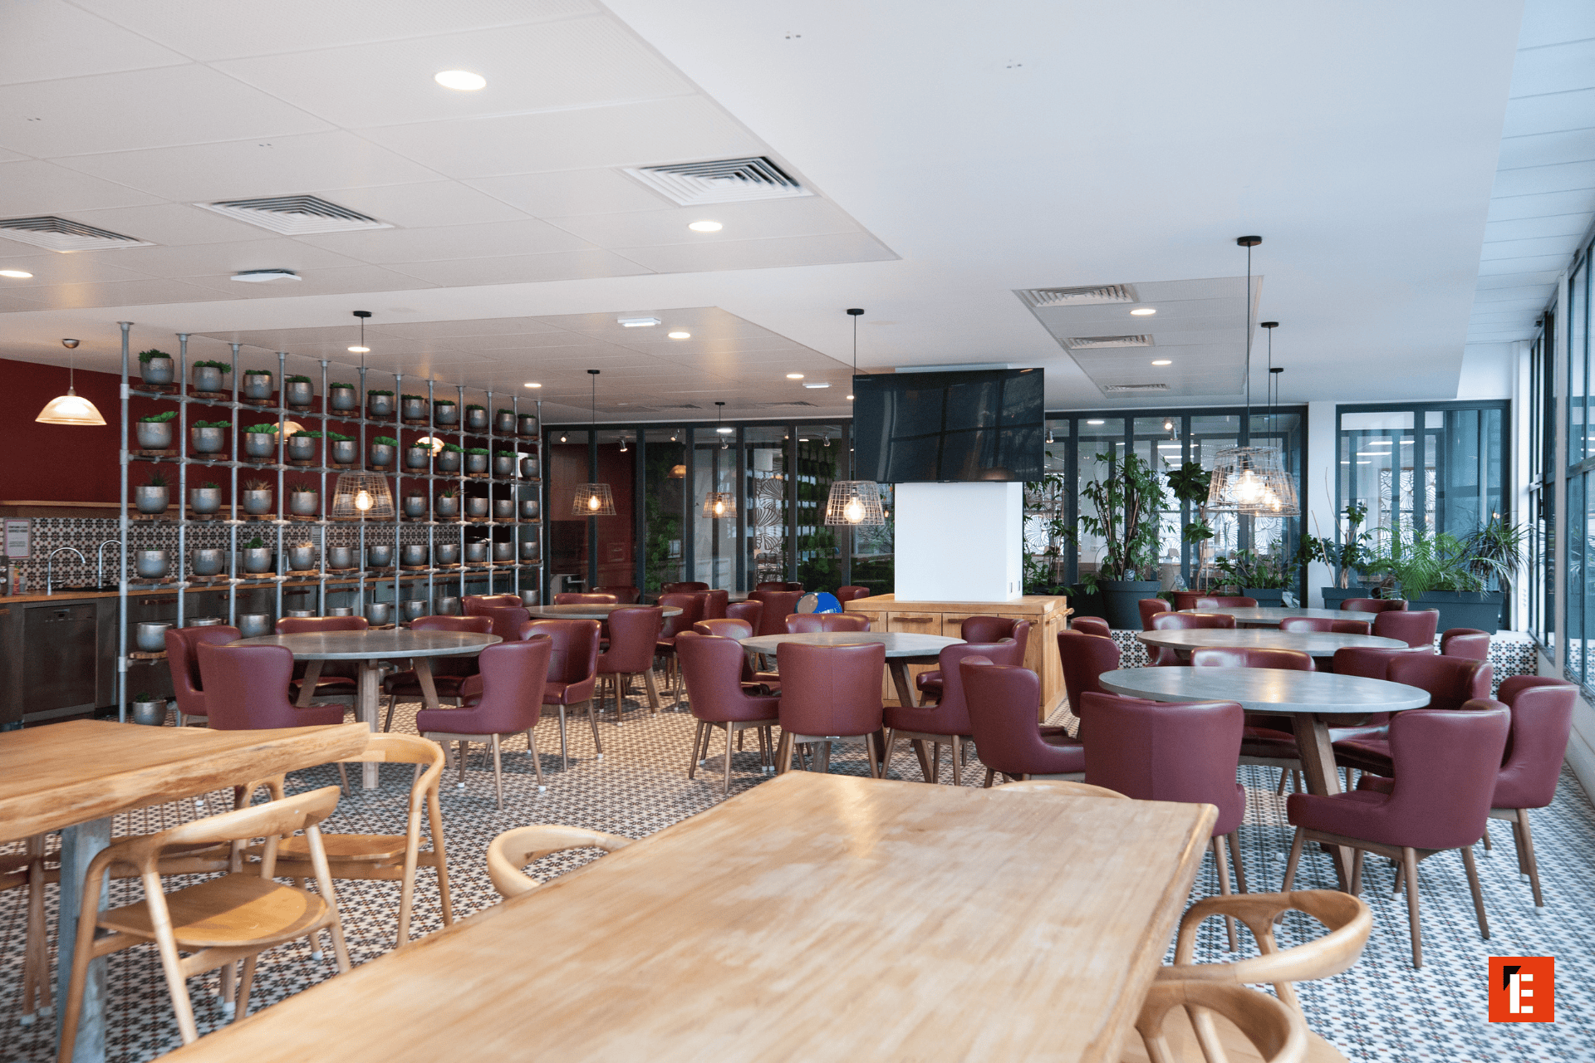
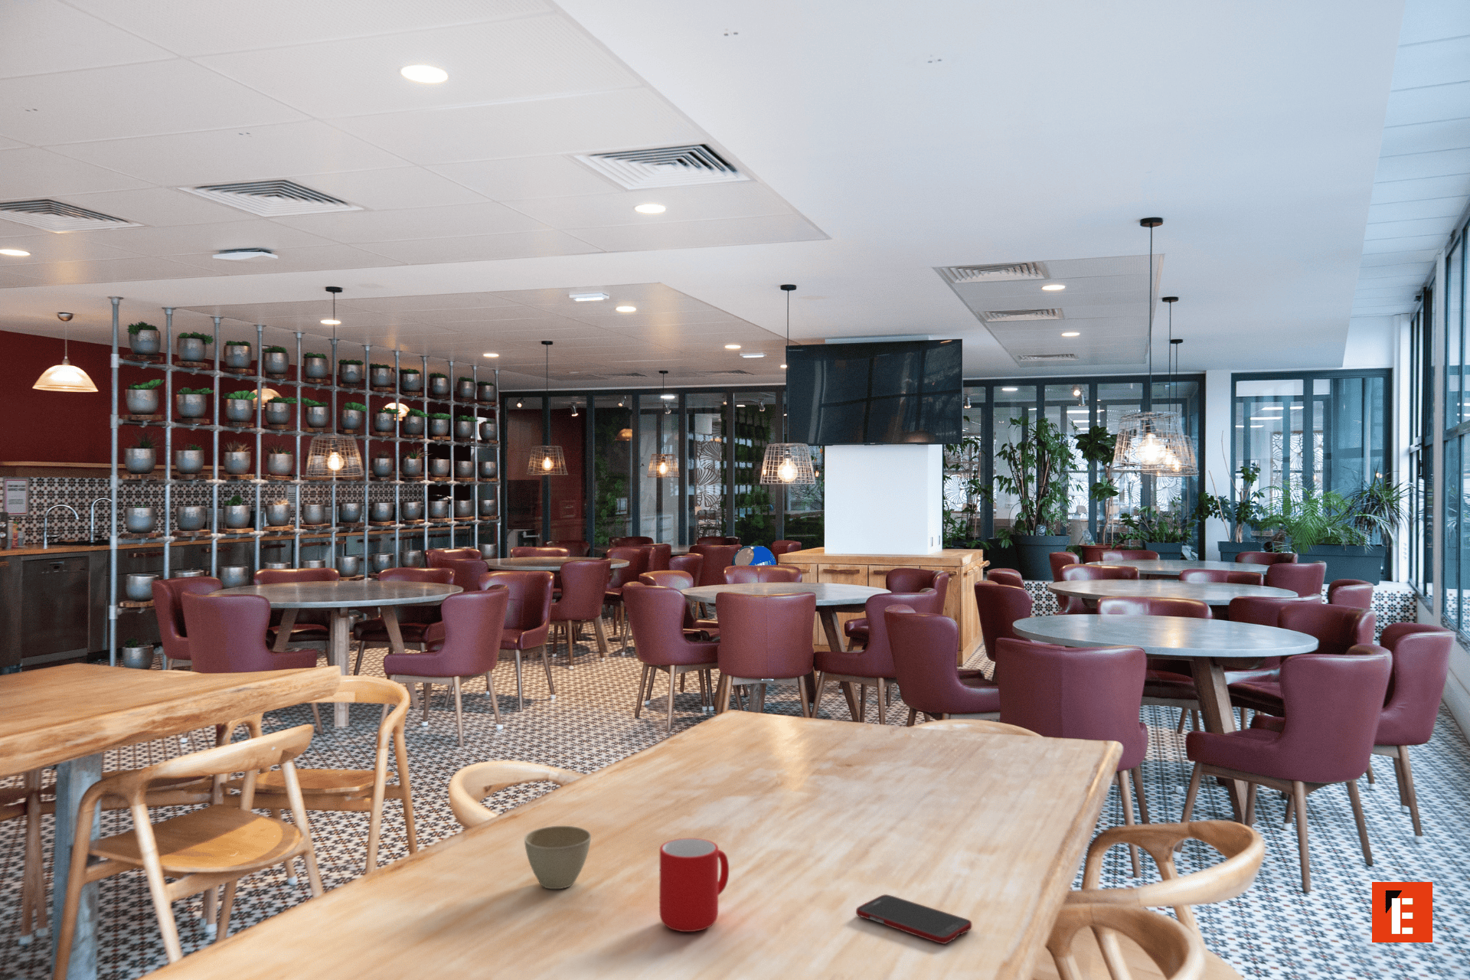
+ flower pot [524,826,592,889]
+ cup [658,838,730,933]
+ cell phone [855,894,972,945]
